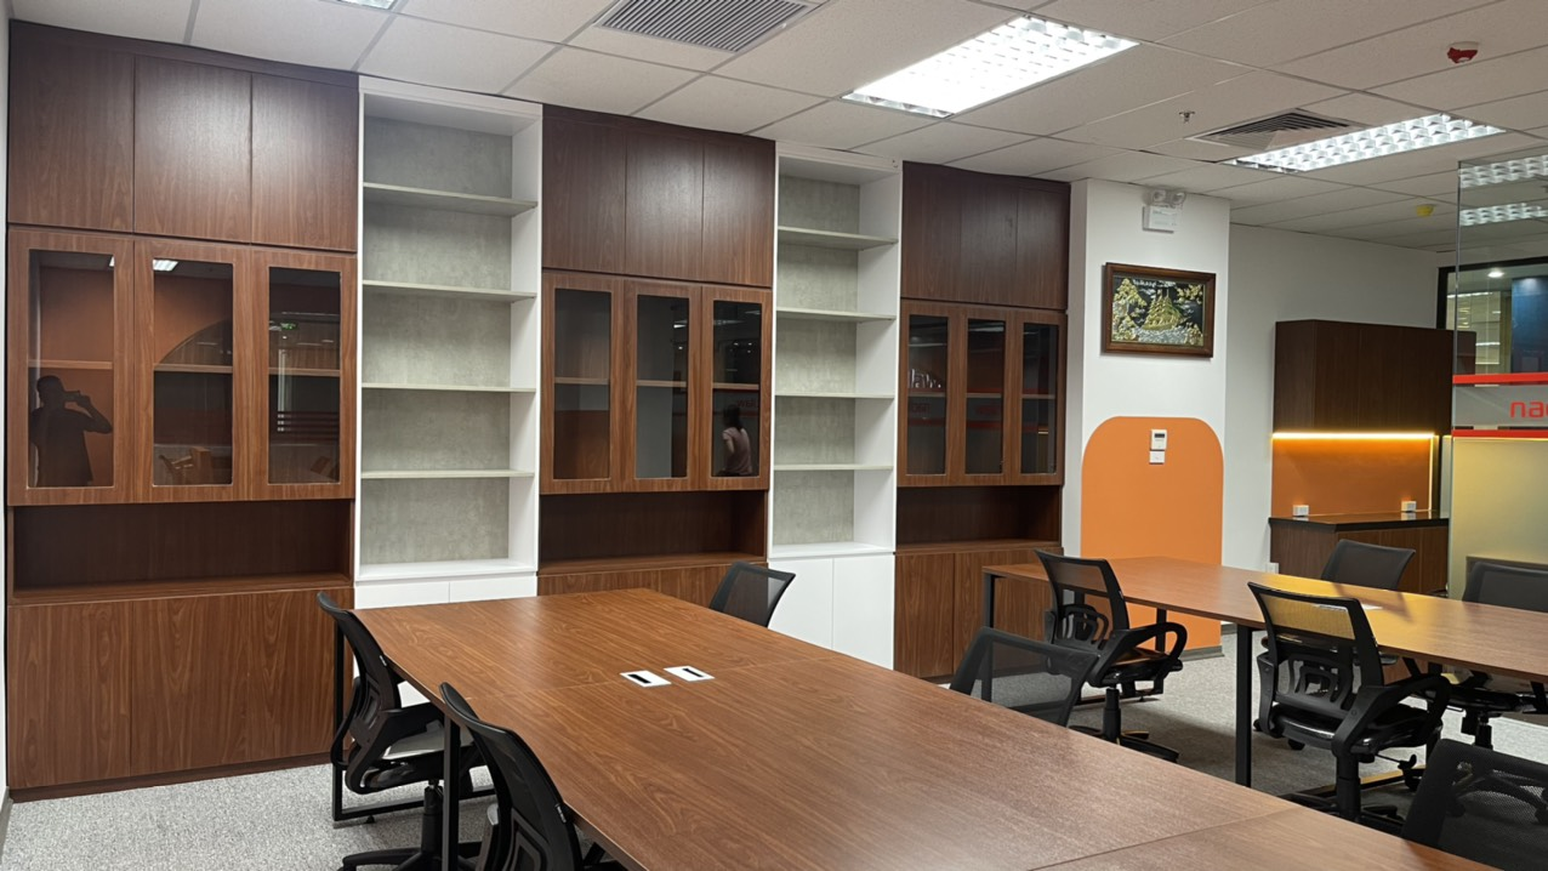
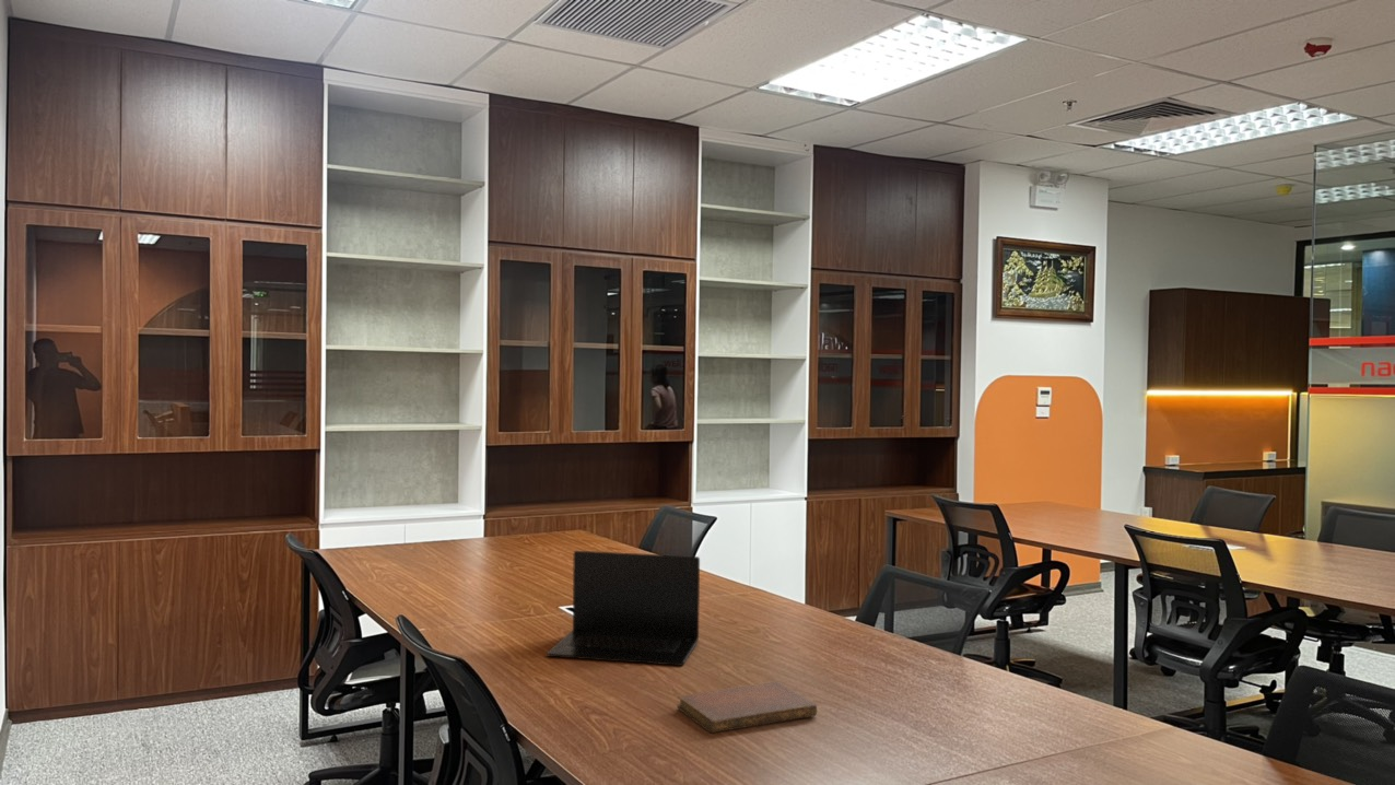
+ notebook [676,681,818,734]
+ laptop [546,550,701,667]
